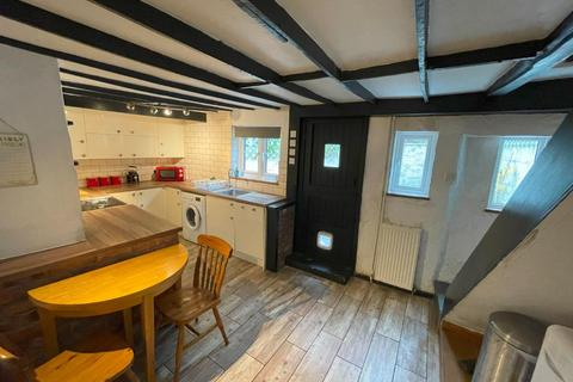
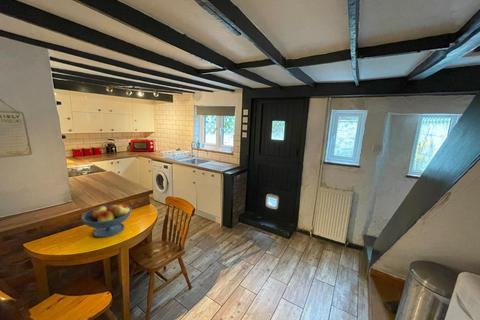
+ fruit bowl [80,203,133,238]
